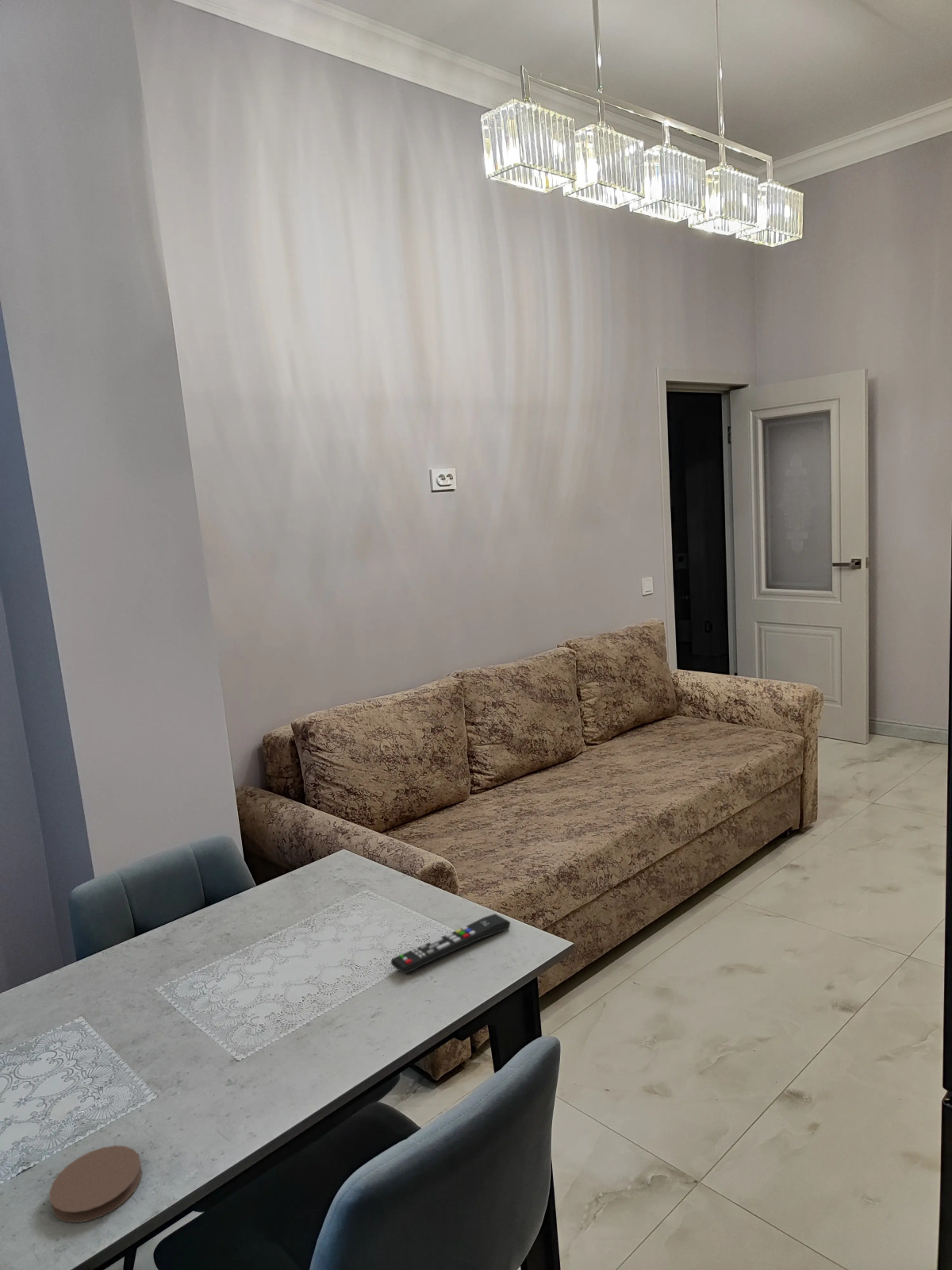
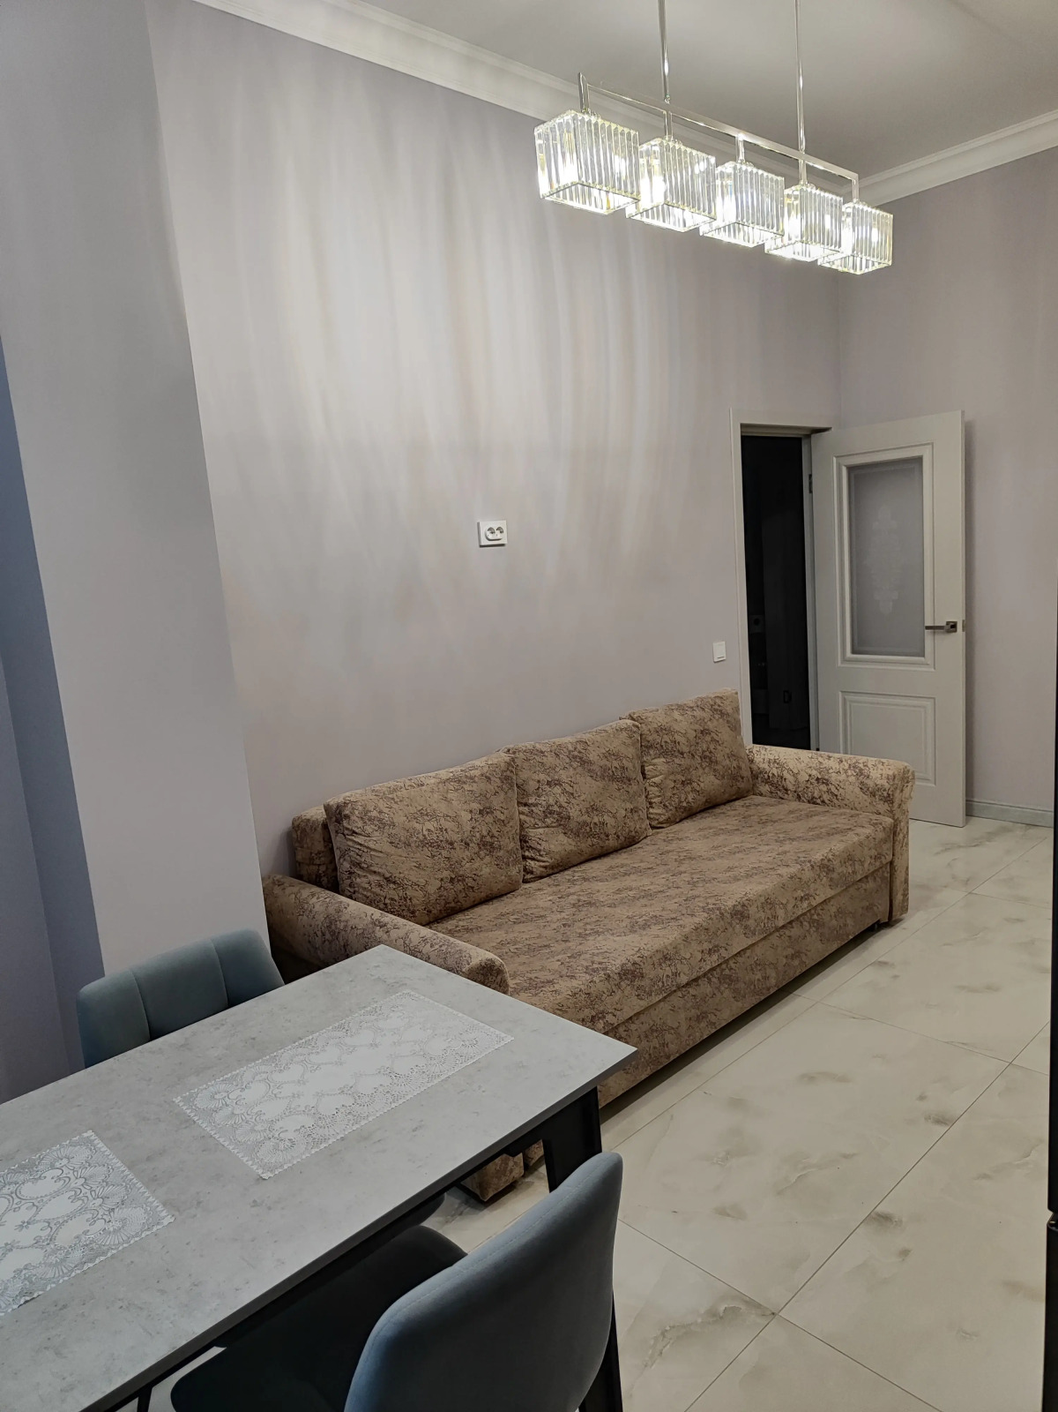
- remote control [390,913,512,975]
- coaster [48,1145,143,1223]
